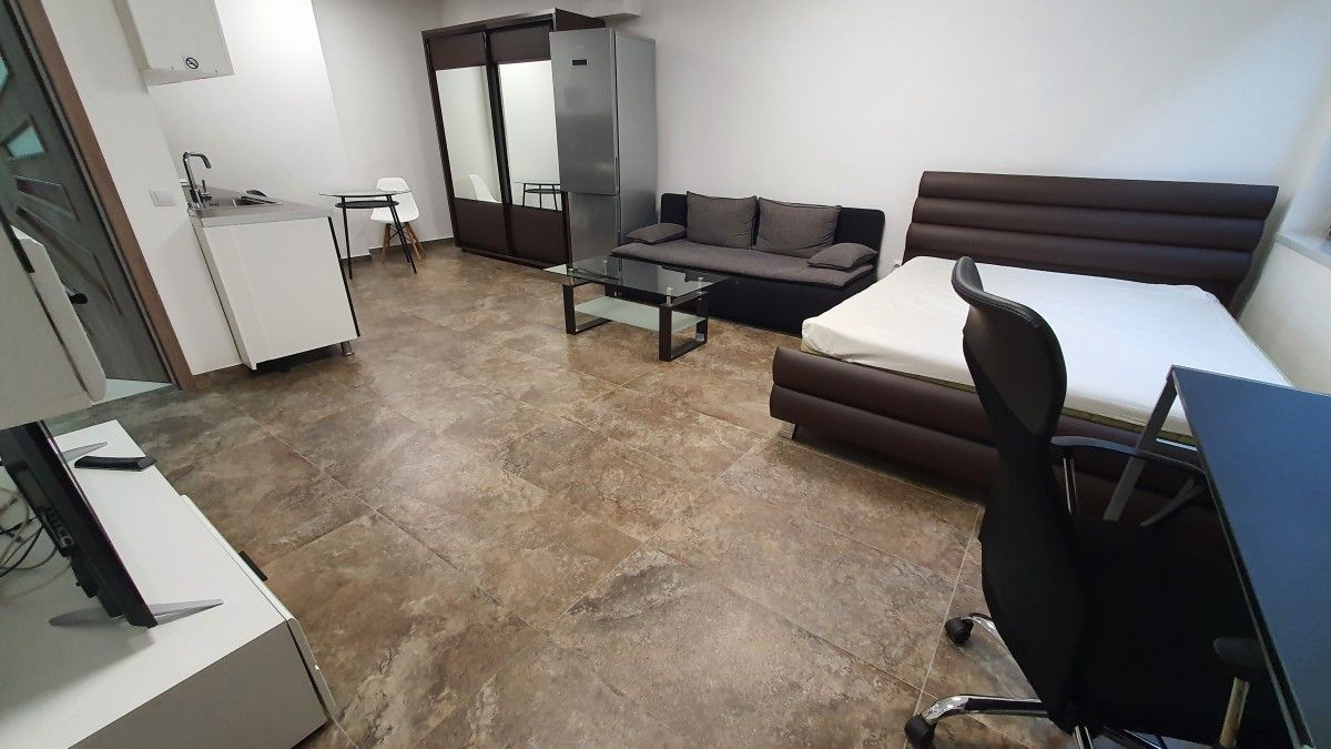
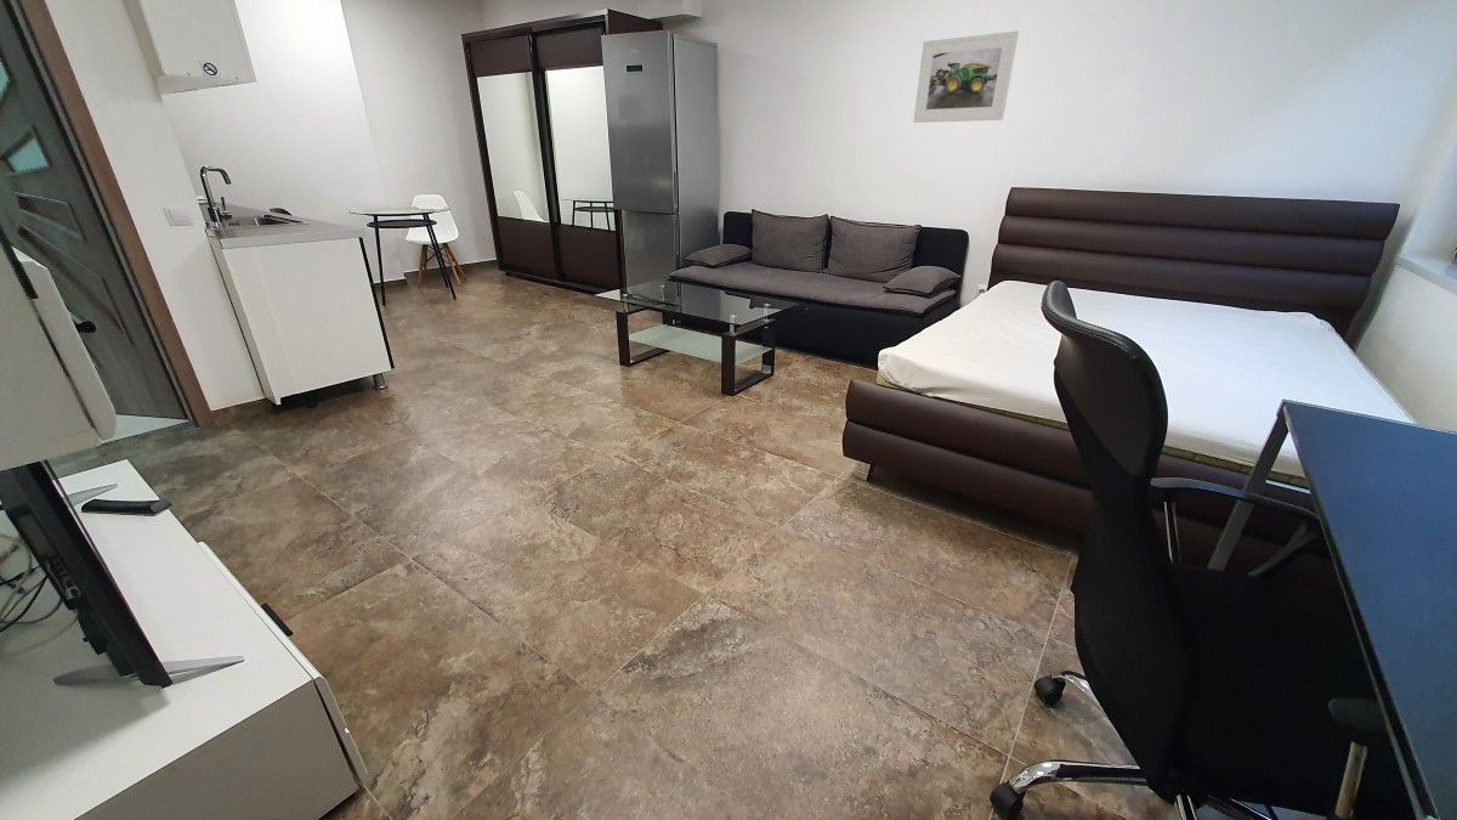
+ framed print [913,30,1020,124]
